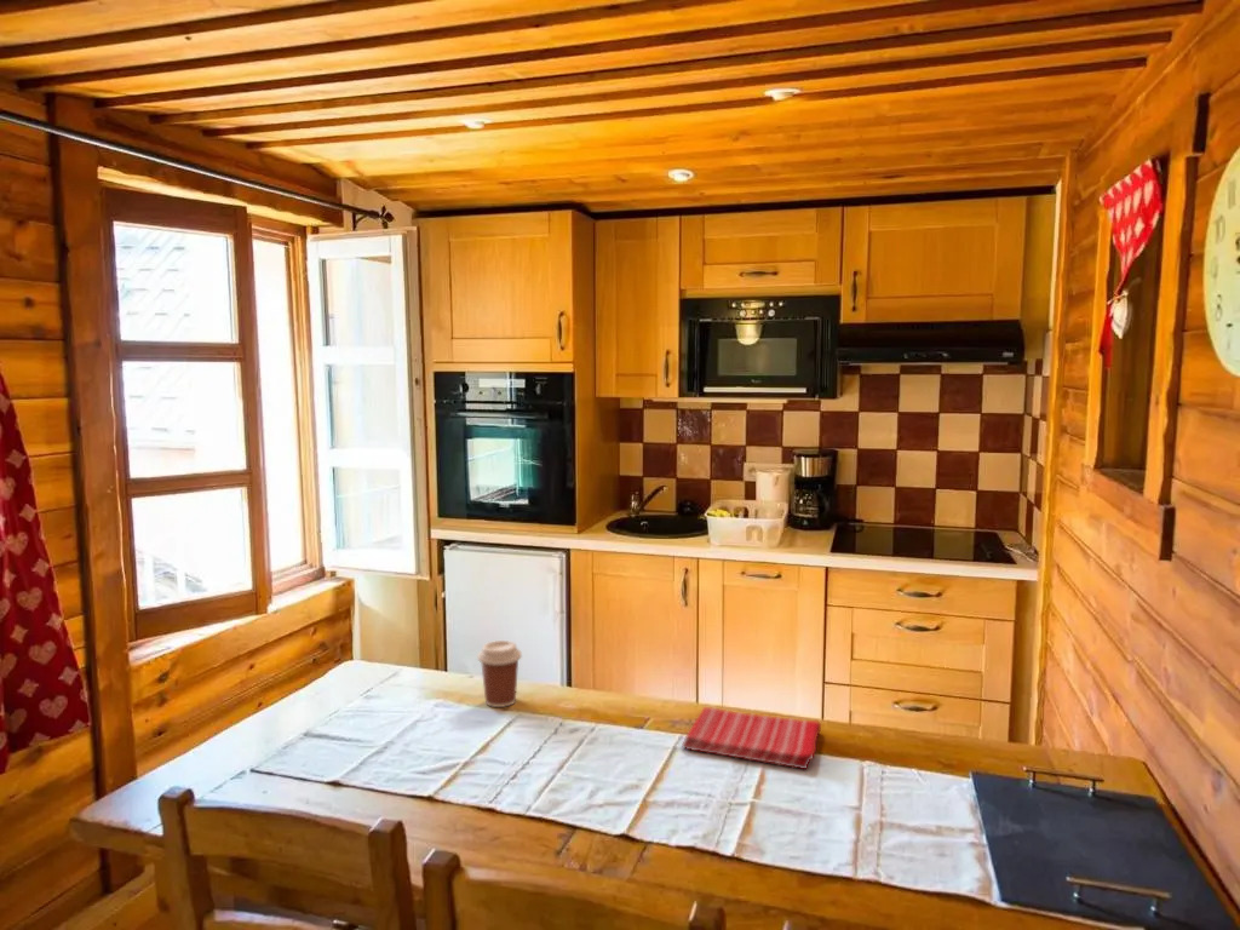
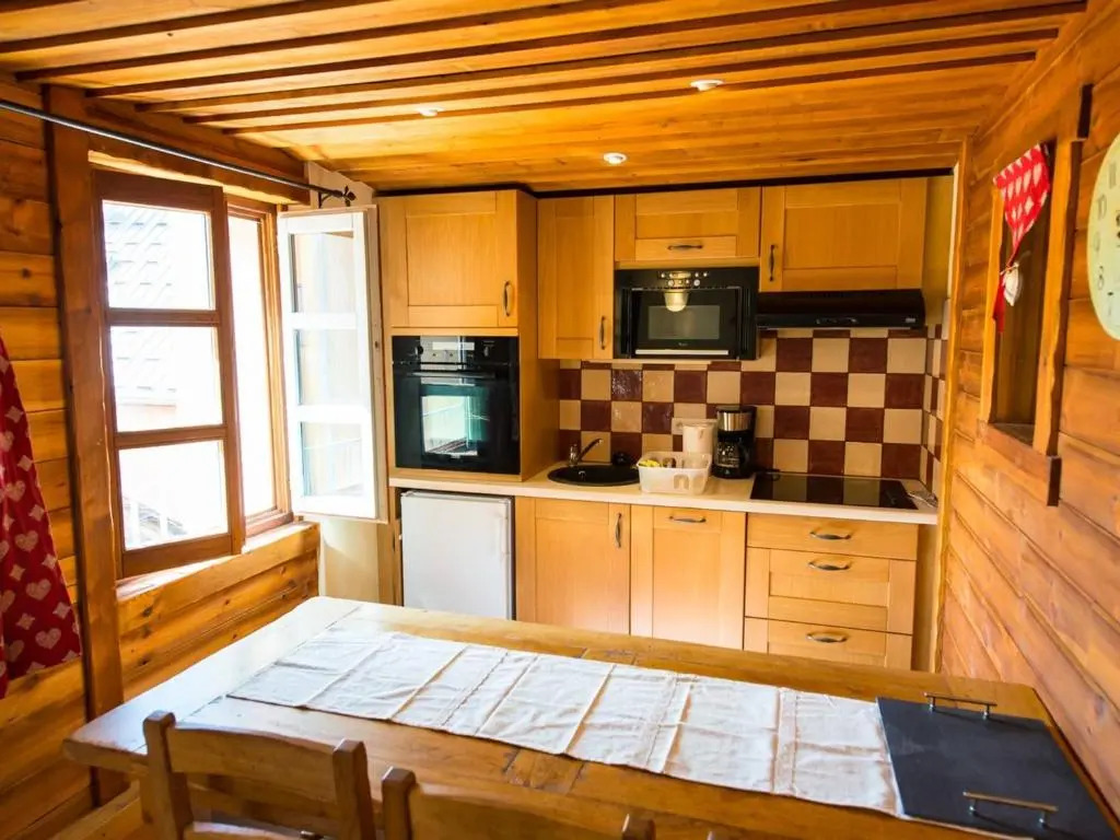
- coffee cup [477,639,523,708]
- dish towel [681,706,822,770]
